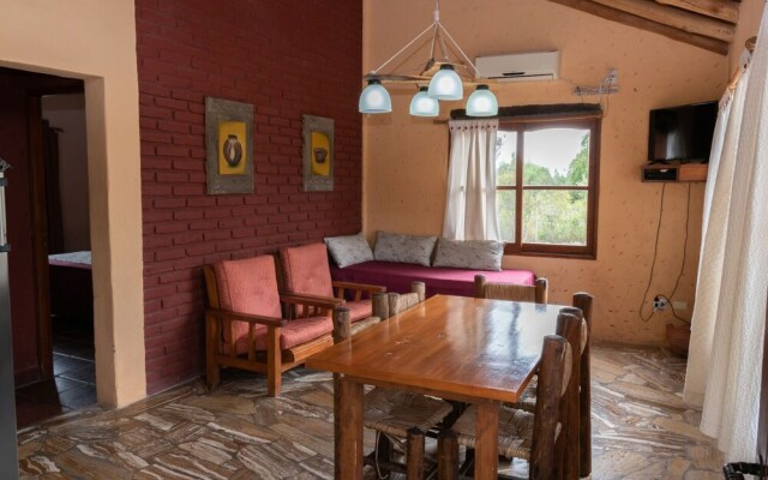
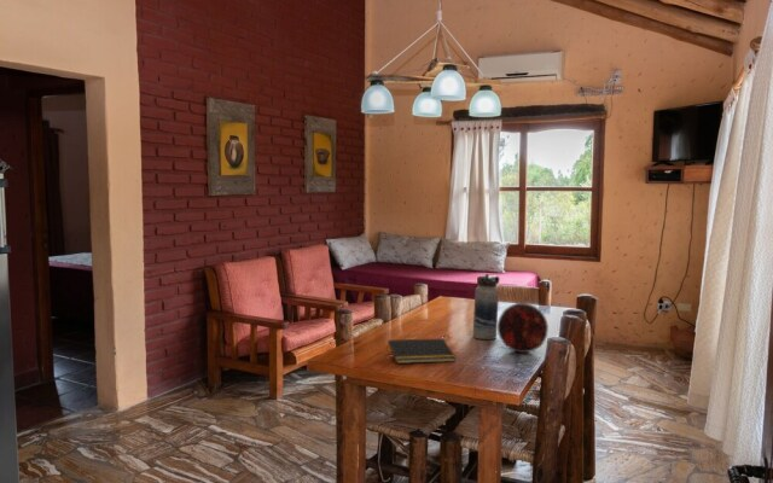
+ notepad [385,338,457,365]
+ decorative orb [496,302,550,354]
+ water bottle [472,273,501,341]
